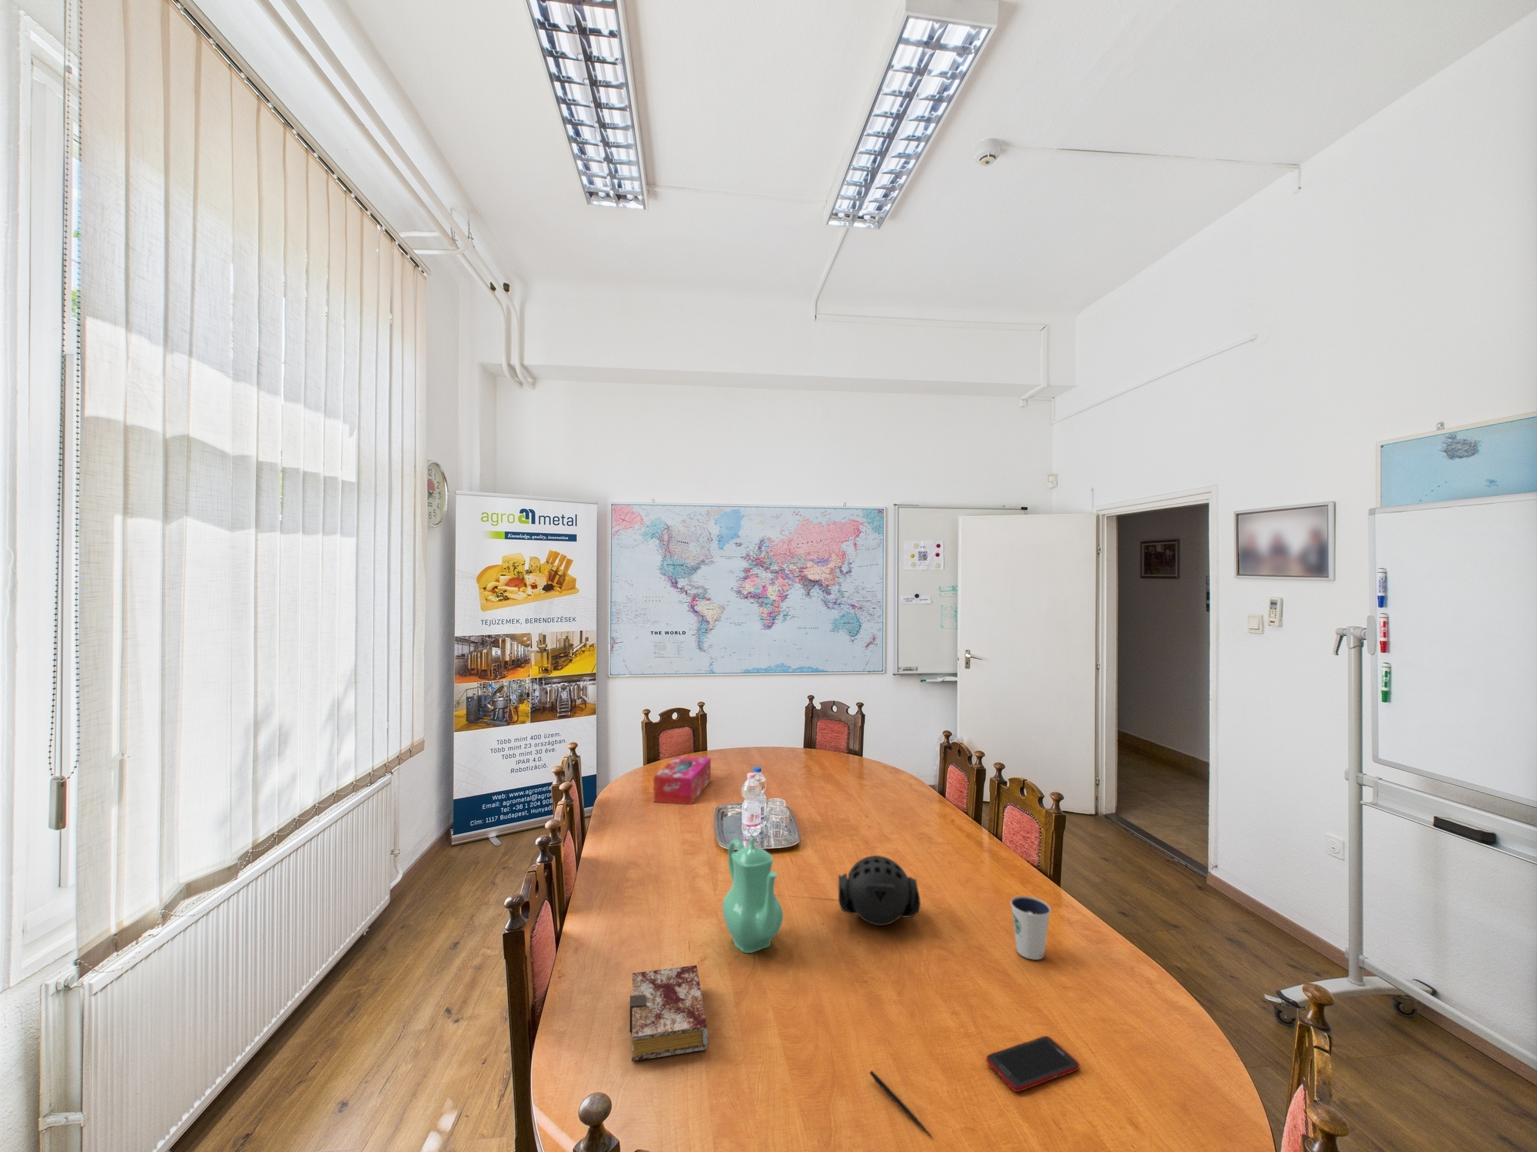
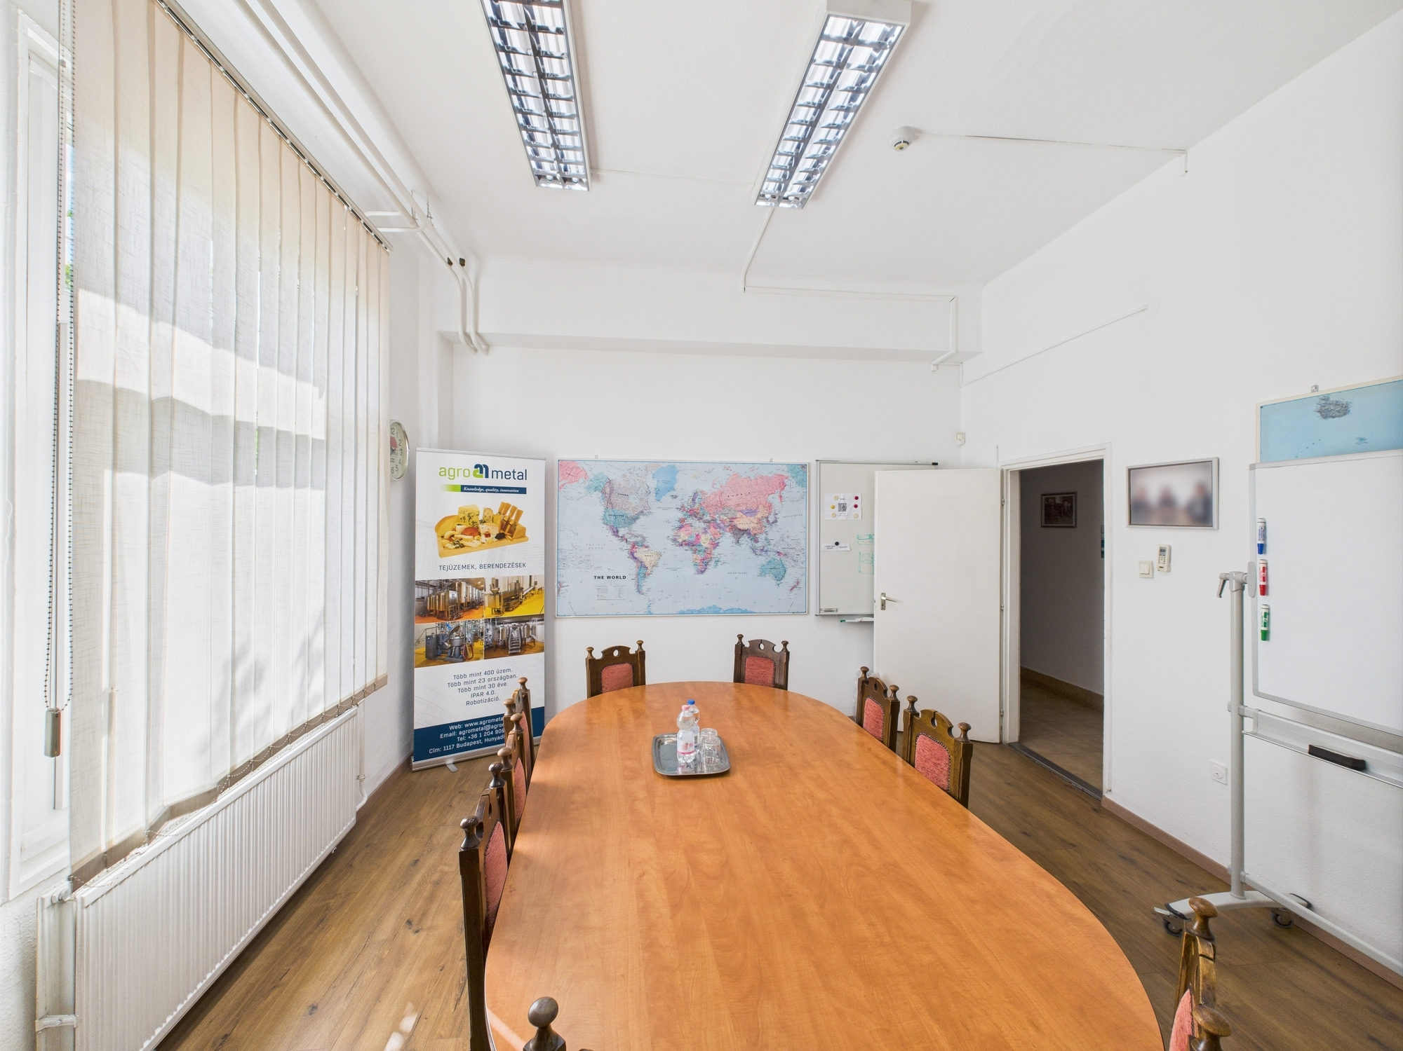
- pen [869,1070,934,1139]
- teapot [721,836,784,954]
- book [629,964,708,1062]
- cell phone [985,1036,1080,1093]
- speaker [837,854,921,926]
- tissue box [654,755,712,806]
- dixie cup [1009,895,1052,961]
